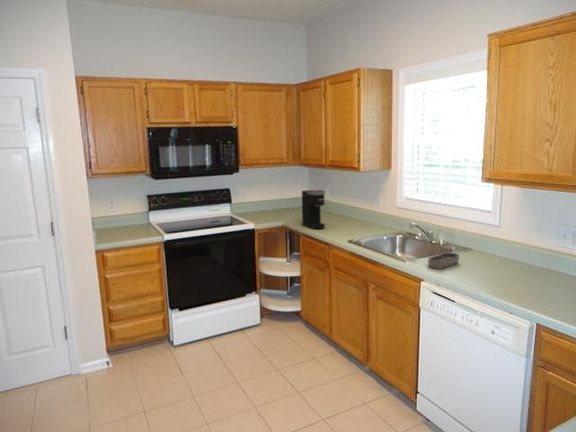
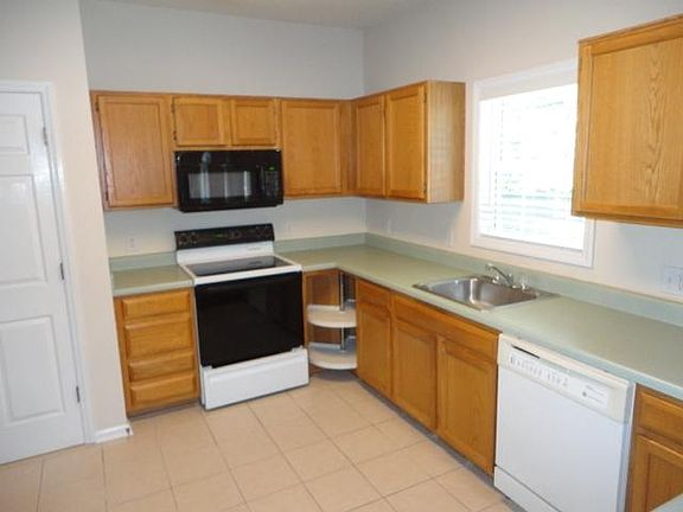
- soap dish [427,252,460,270]
- coffee maker [301,189,326,230]
